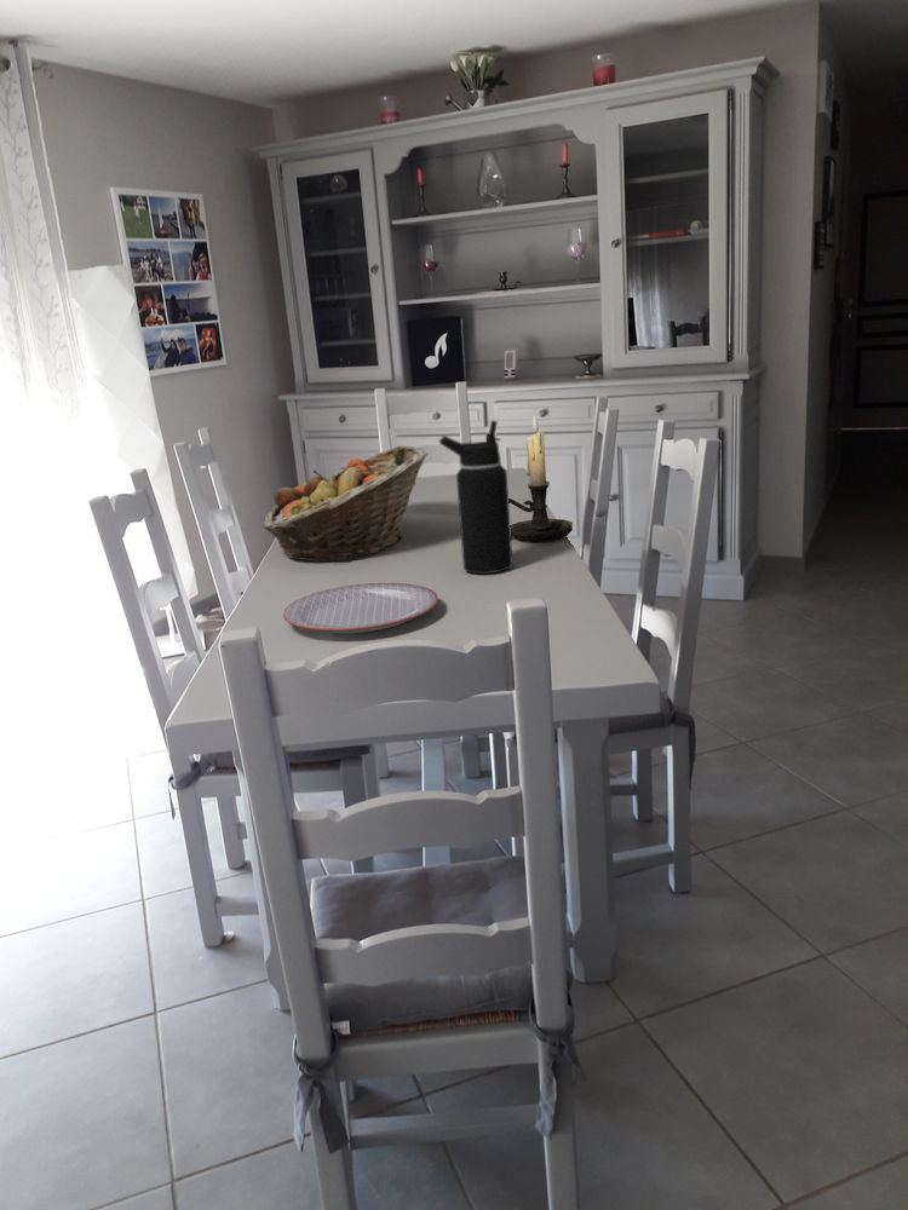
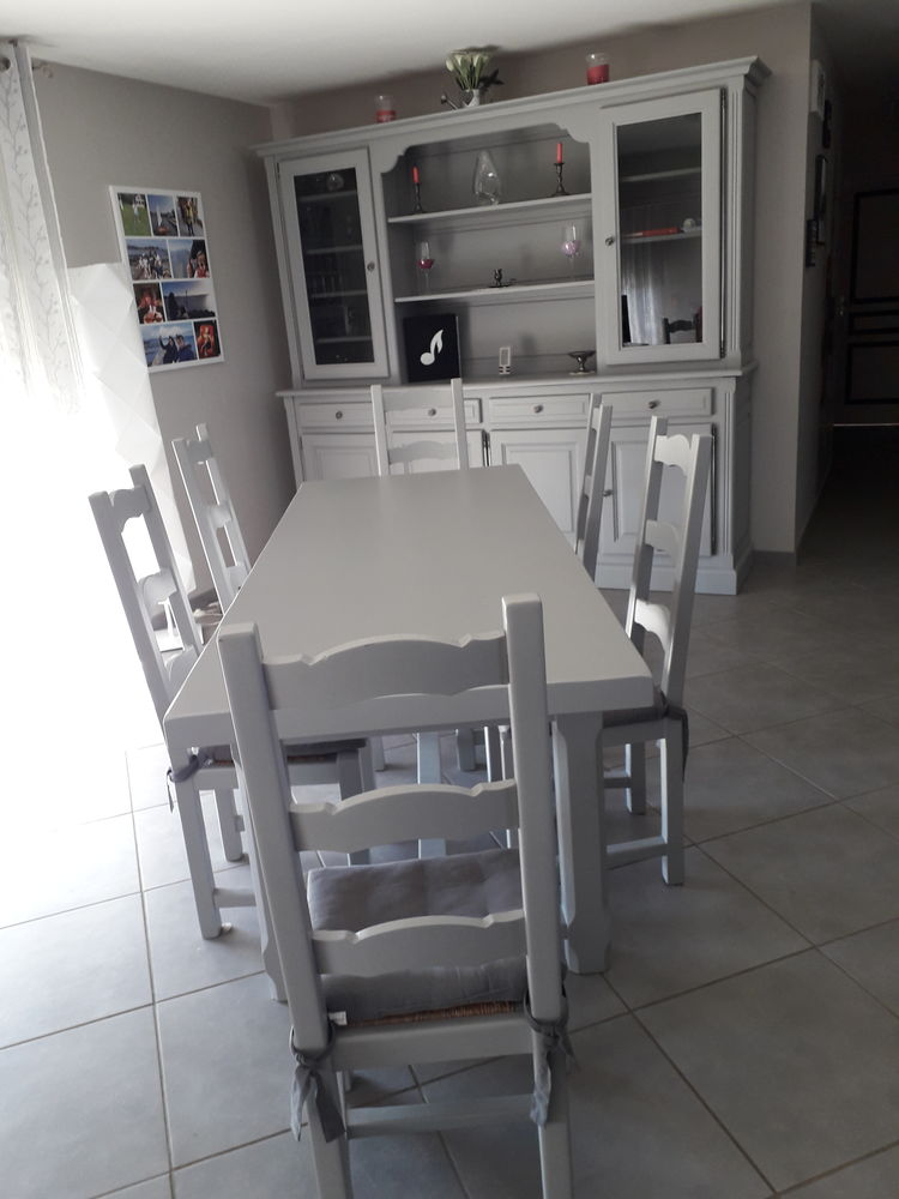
- water bottle [438,419,513,575]
- fruit basket [263,444,429,563]
- plate [282,582,439,634]
- candle holder [508,413,574,543]
